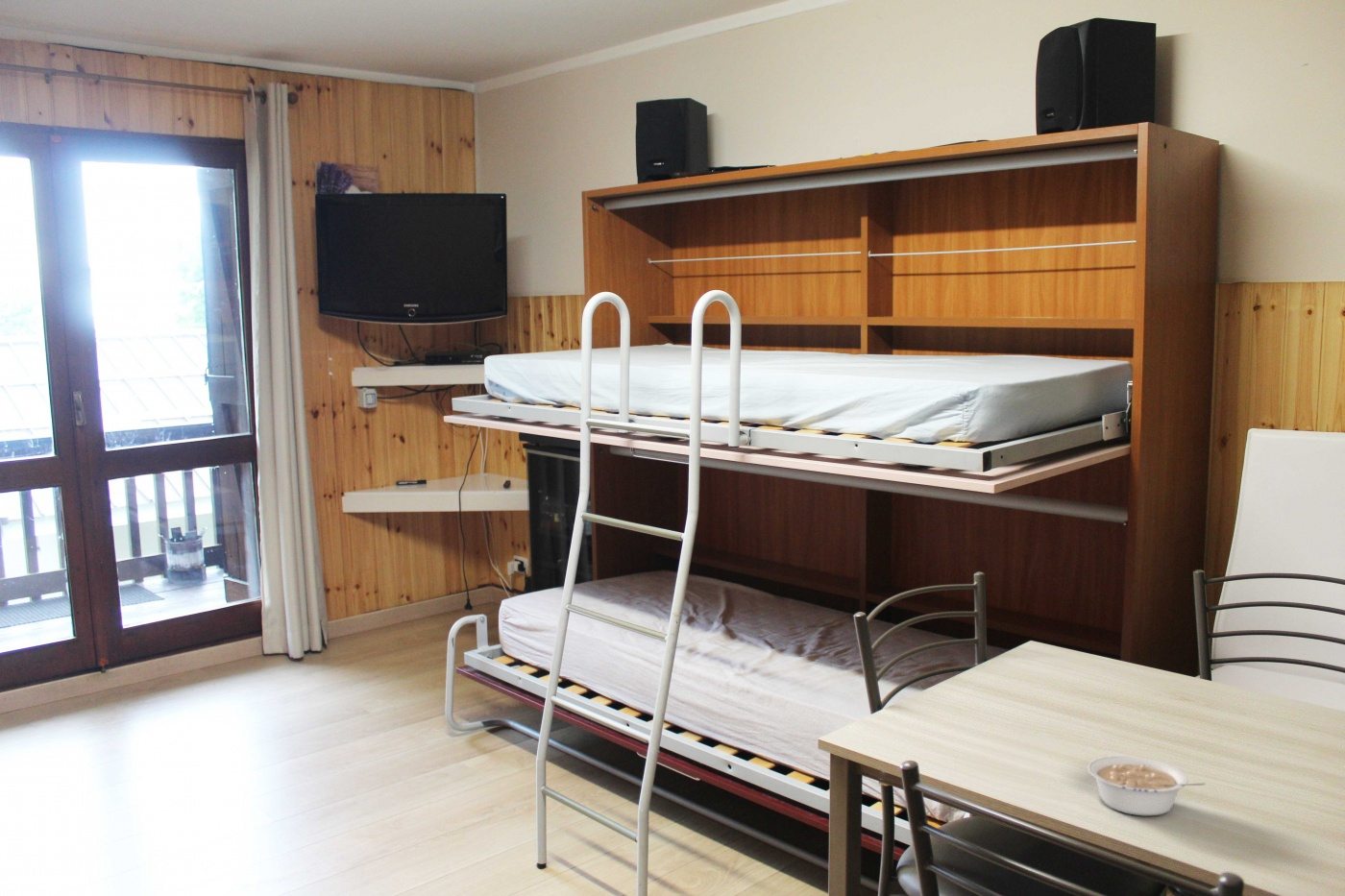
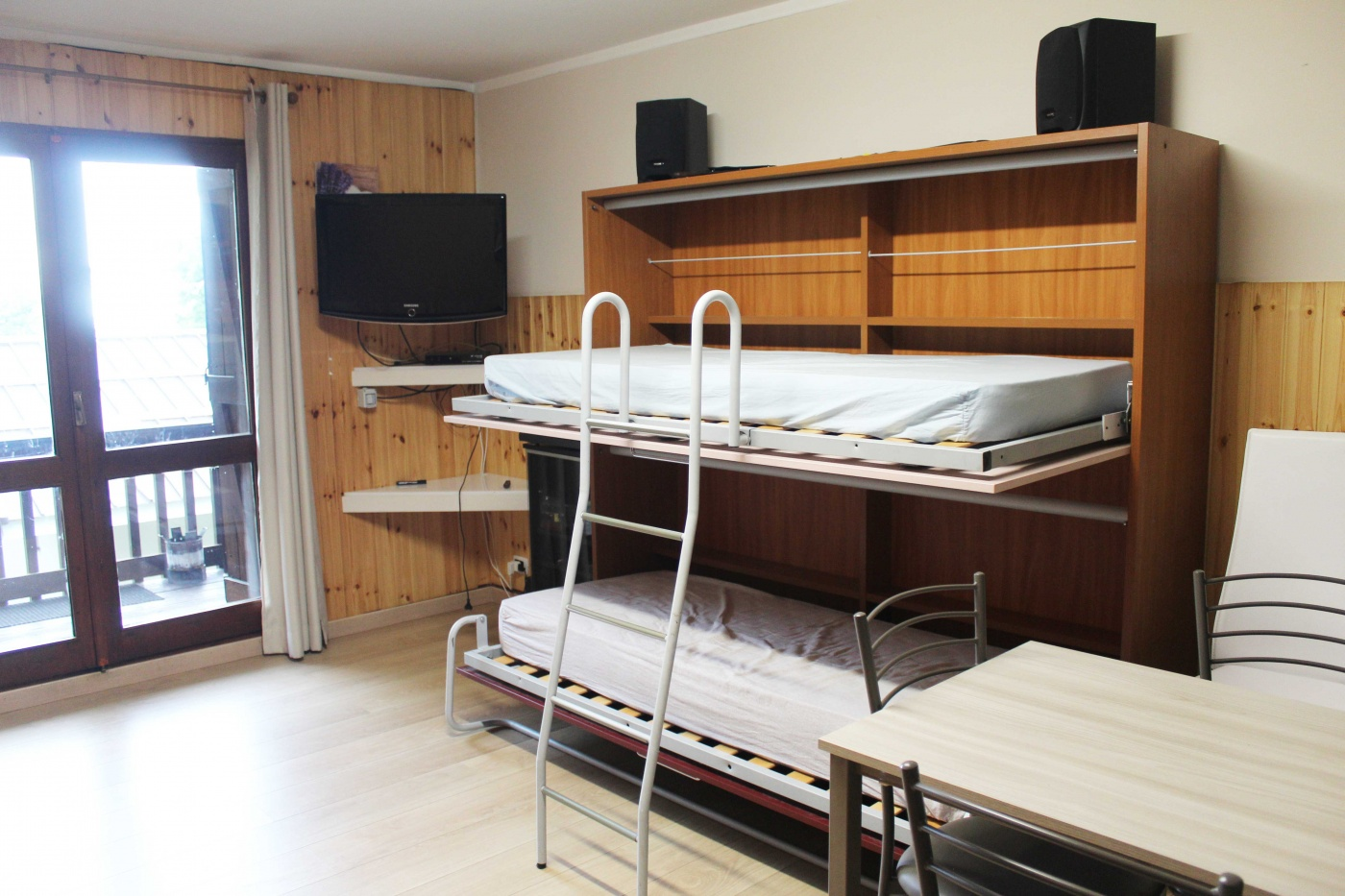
- legume [1087,755,1207,816]
